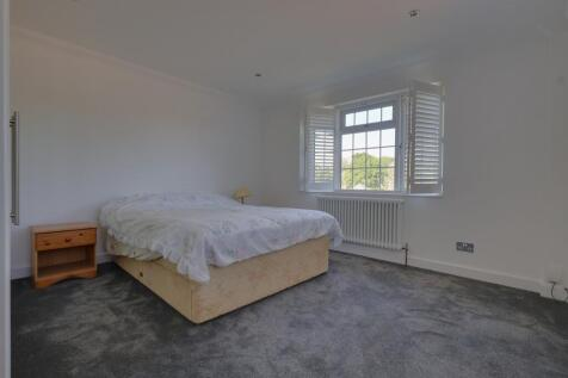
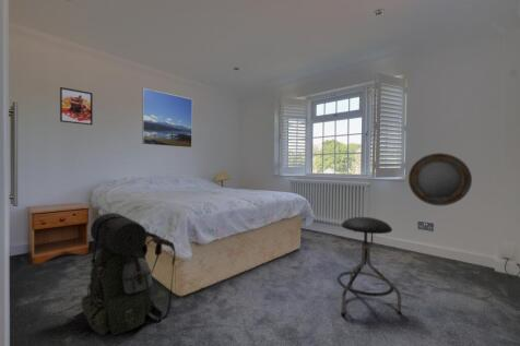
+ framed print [59,86,94,127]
+ home mirror [407,152,473,206]
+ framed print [141,87,193,148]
+ stool [335,216,402,317]
+ backpack [81,212,177,336]
